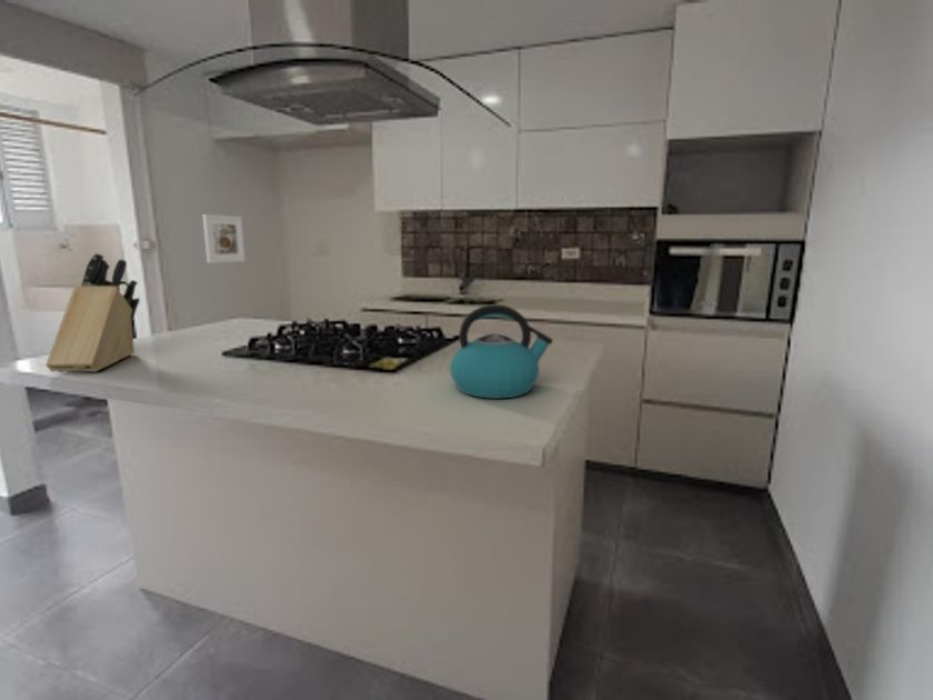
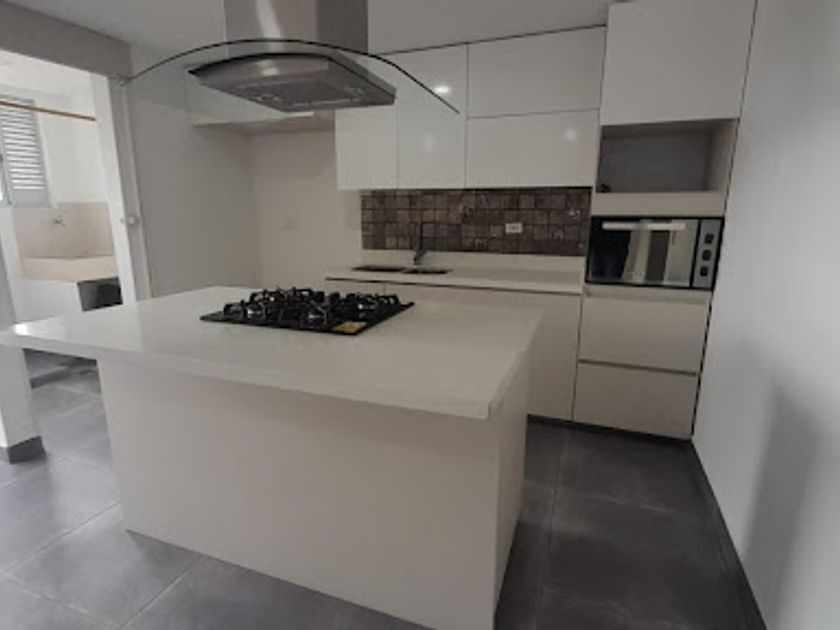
- knife block [44,252,141,373]
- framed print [202,213,247,264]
- kettle [449,303,554,400]
